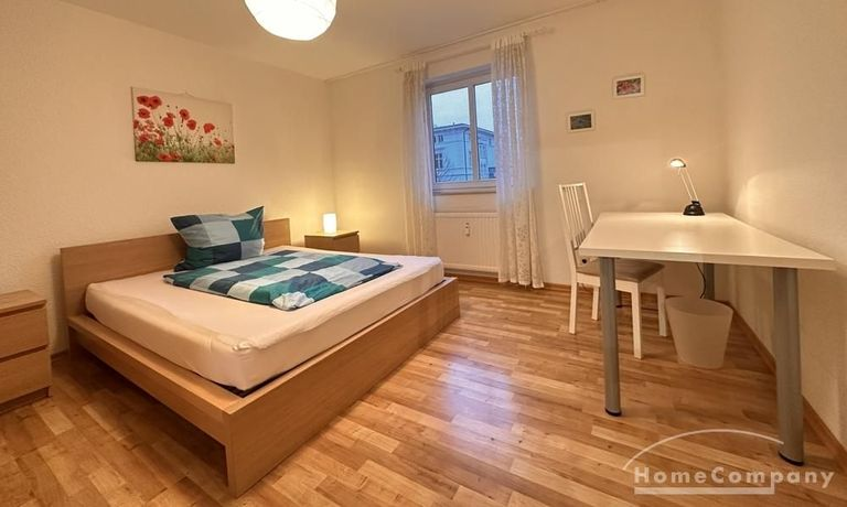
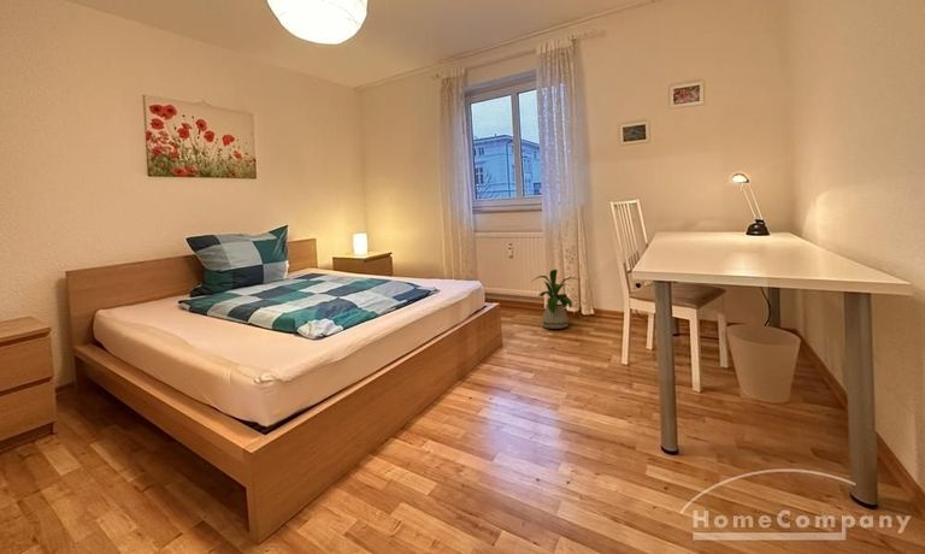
+ house plant [532,269,583,330]
